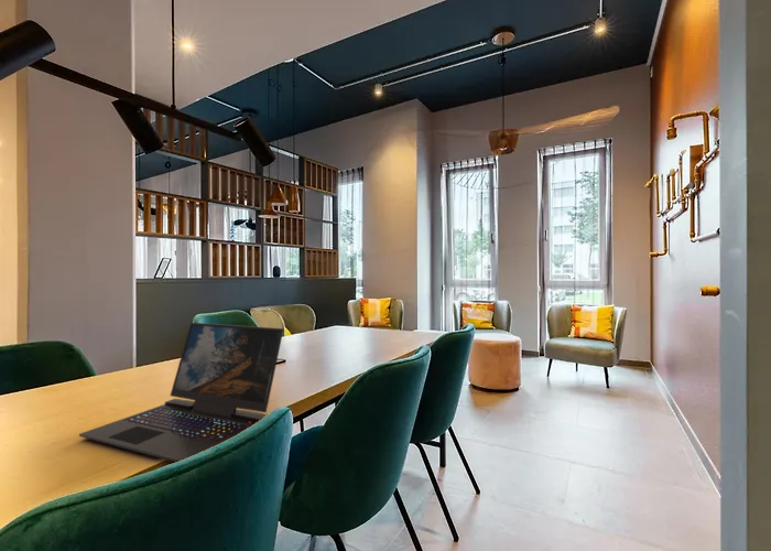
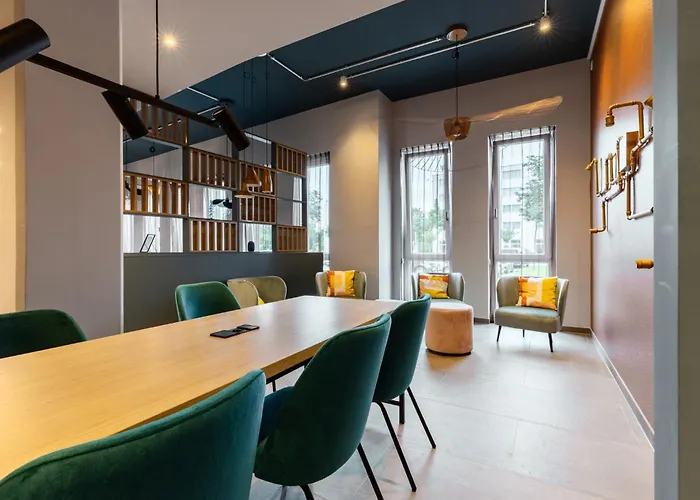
- laptop [78,322,285,463]
